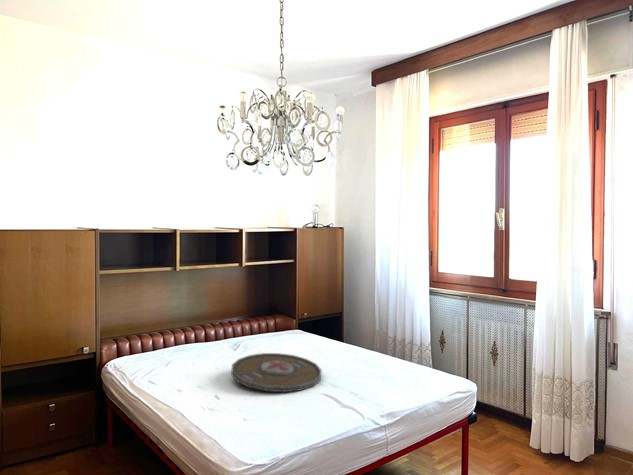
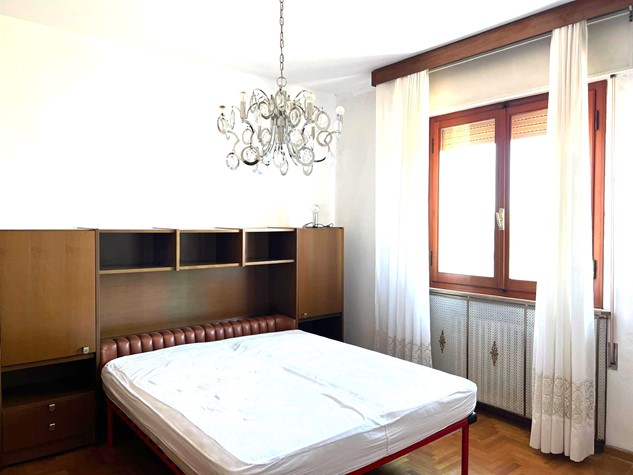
- serving tray [230,352,323,393]
